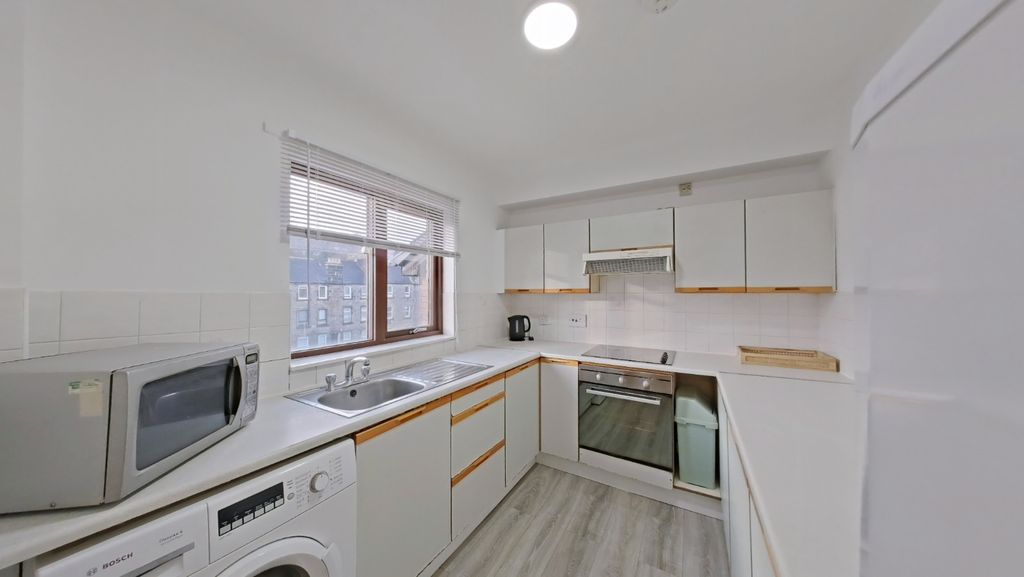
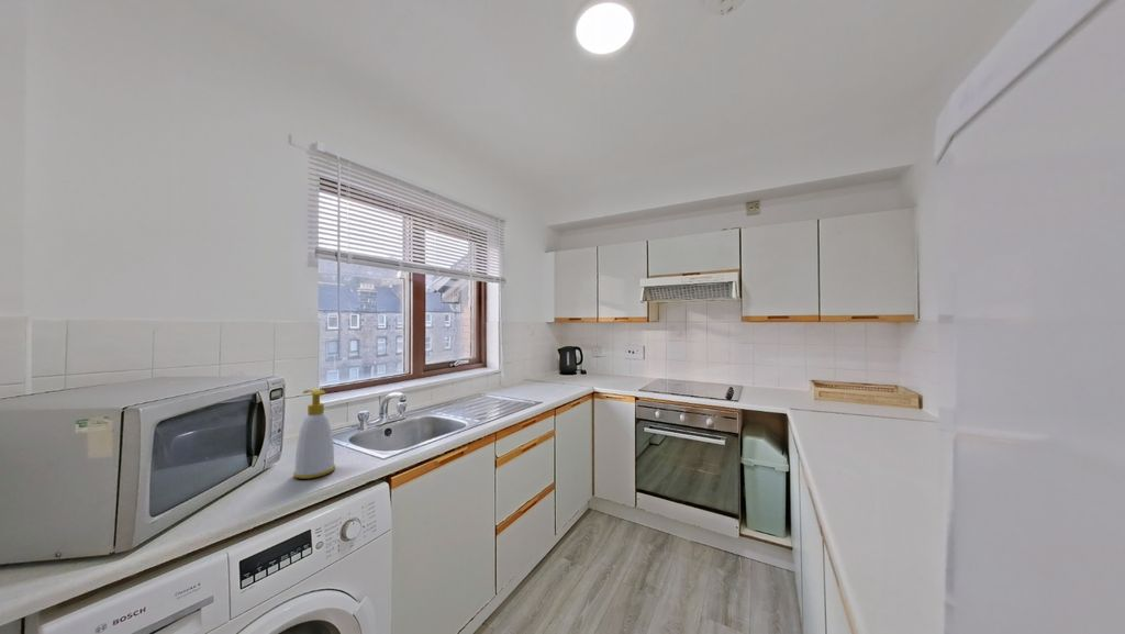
+ soap bottle [292,388,336,480]
